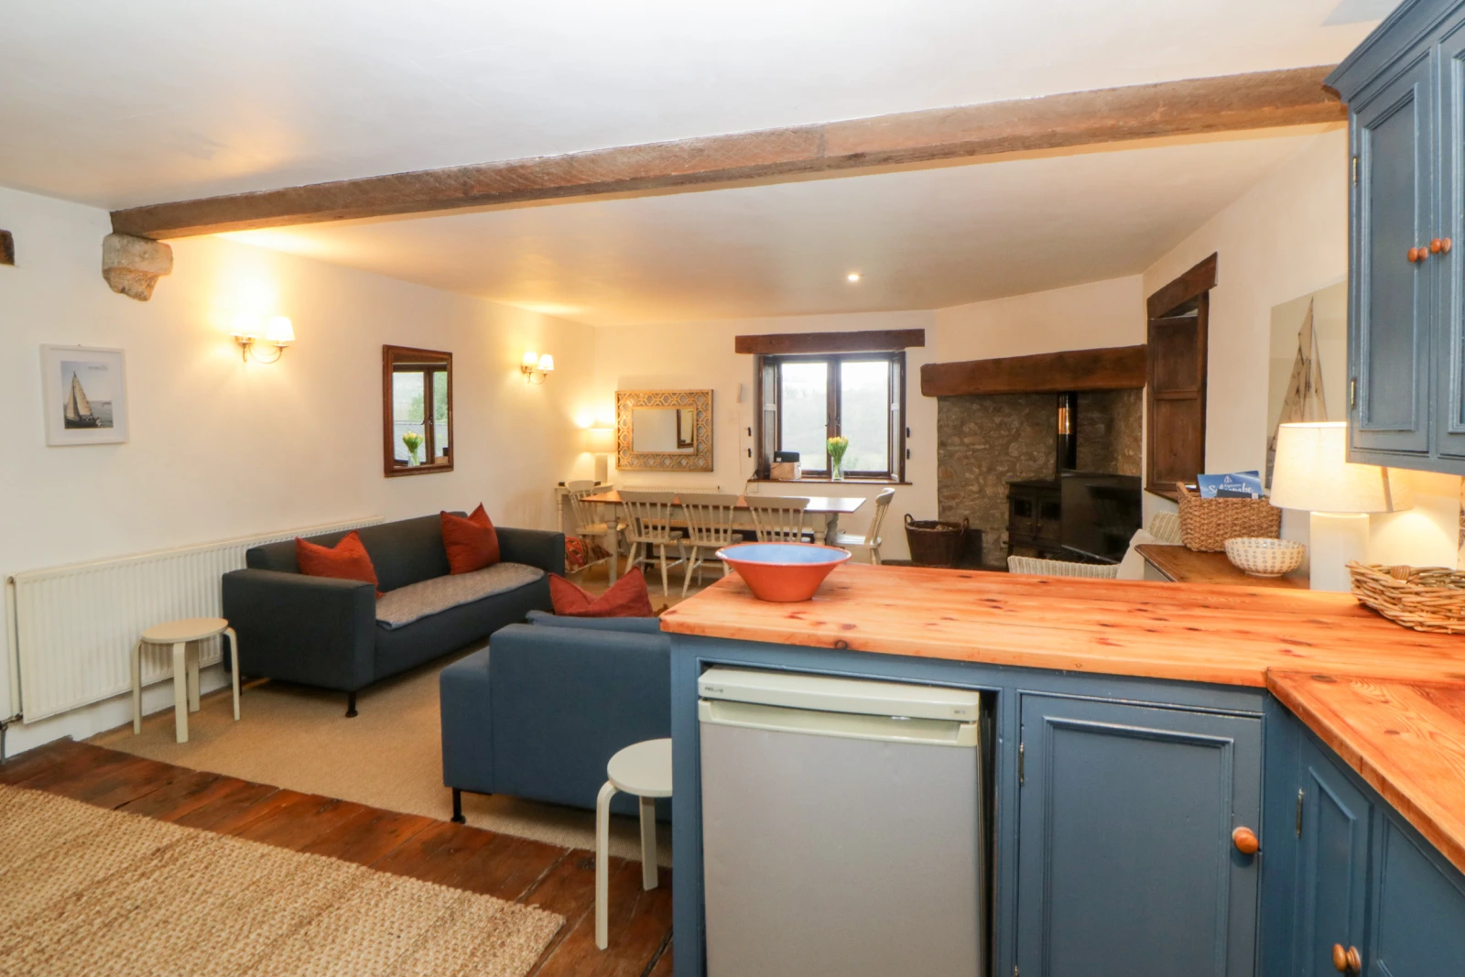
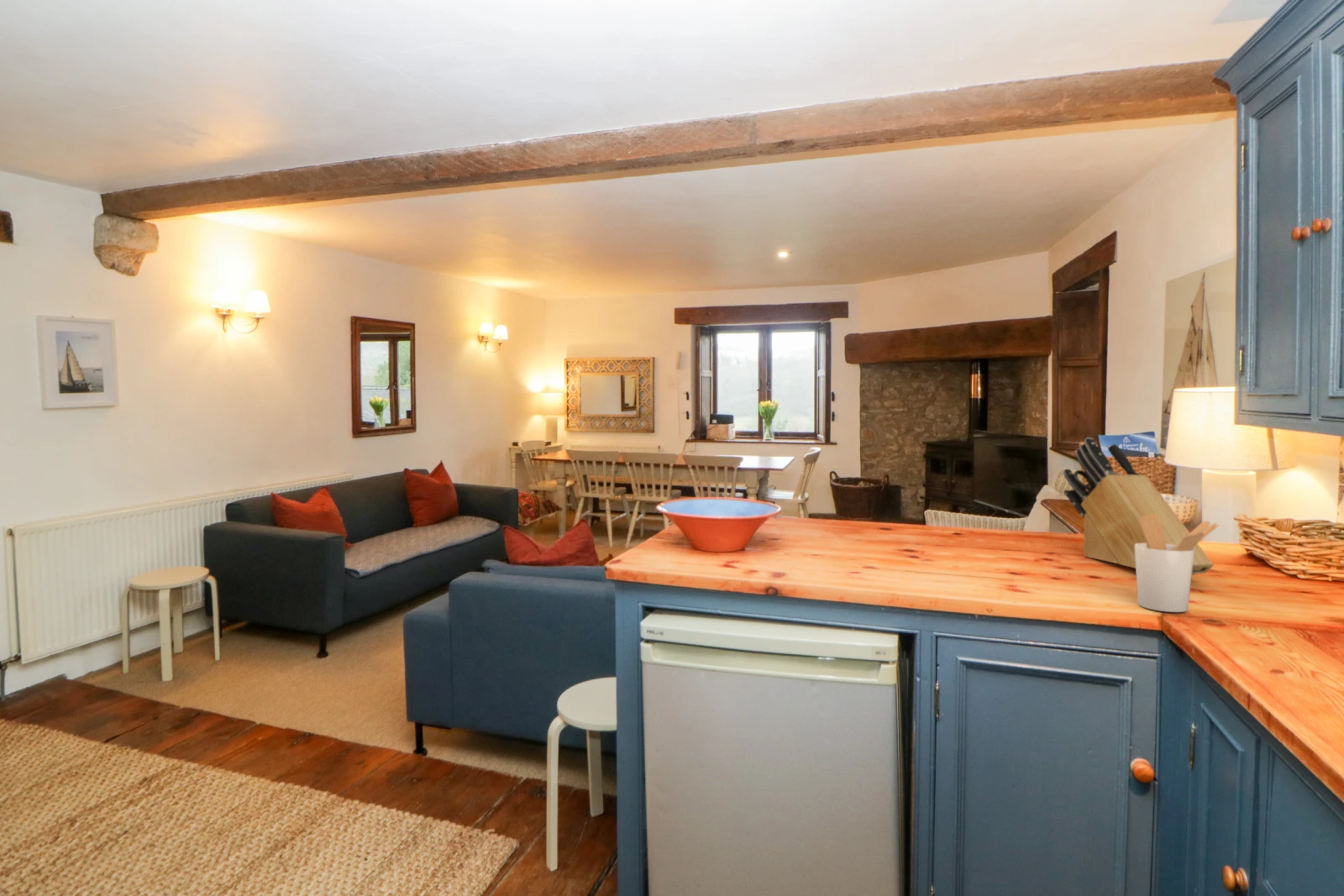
+ knife block [1063,437,1215,576]
+ utensil holder [1135,514,1221,613]
